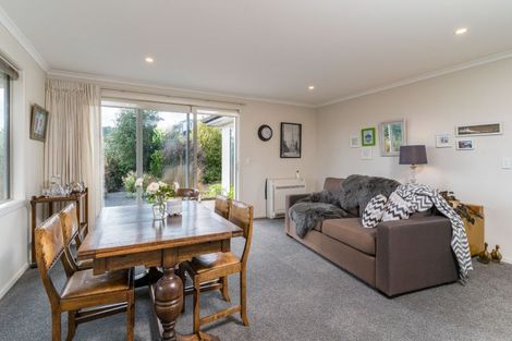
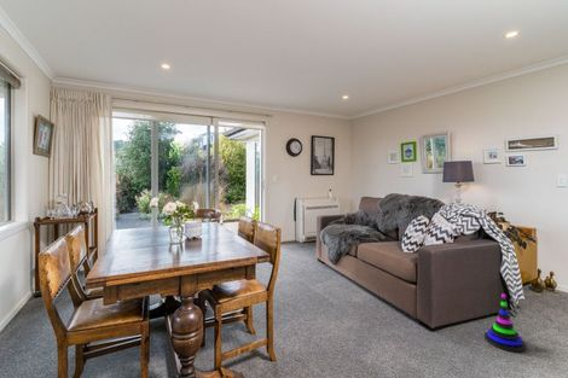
+ stacking toy [483,292,527,353]
